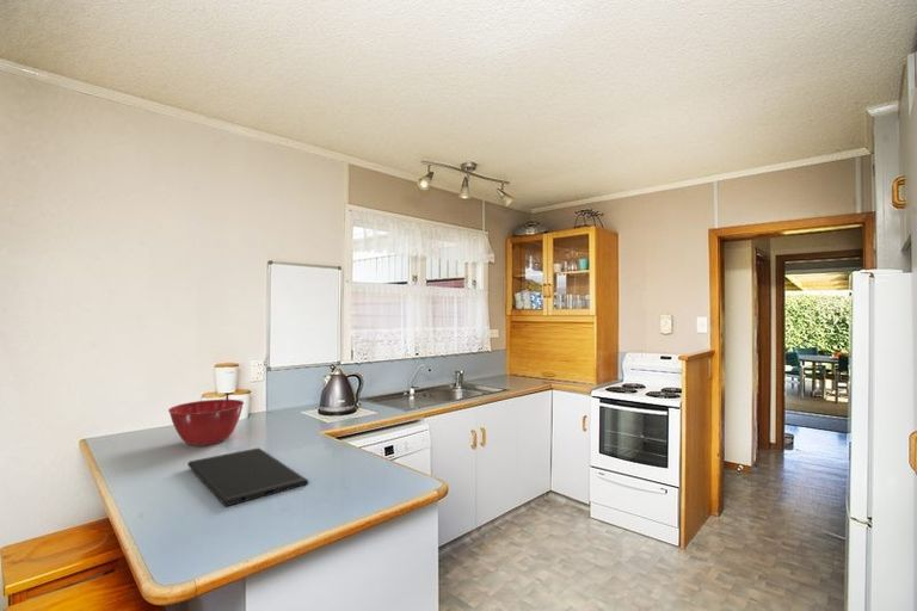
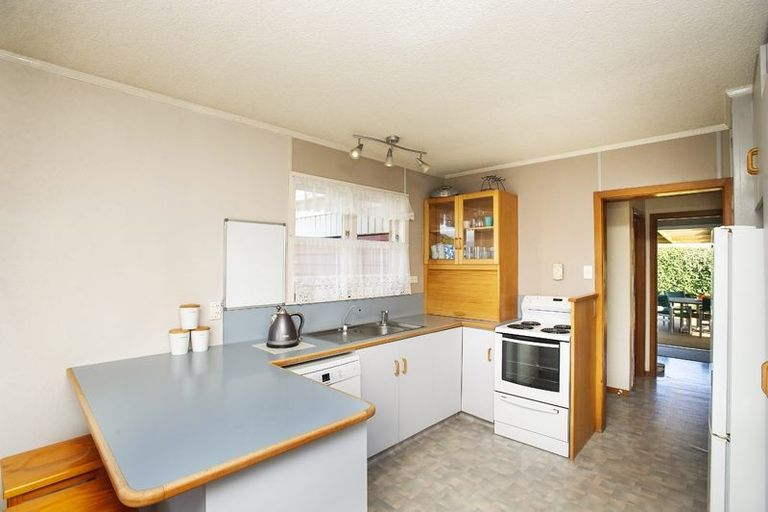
- cutting board [186,446,309,507]
- mixing bowl [167,399,245,448]
